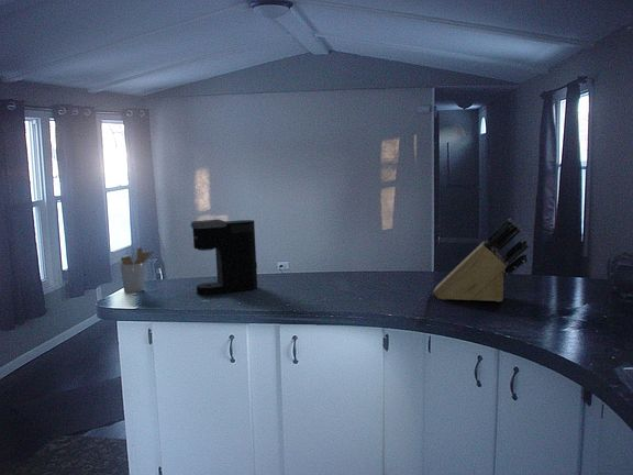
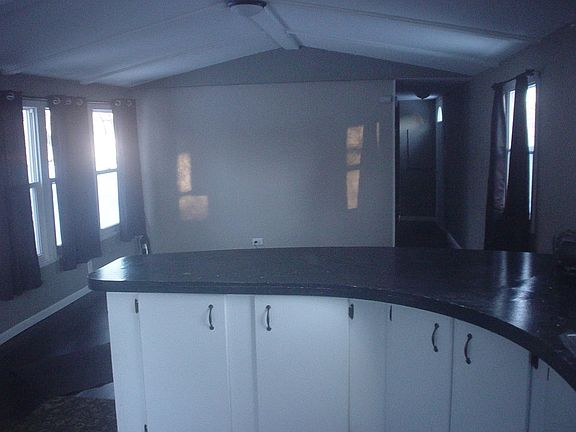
- coffee maker [189,219,258,296]
- knife block [432,218,531,303]
- utensil holder [119,246,155,294]
